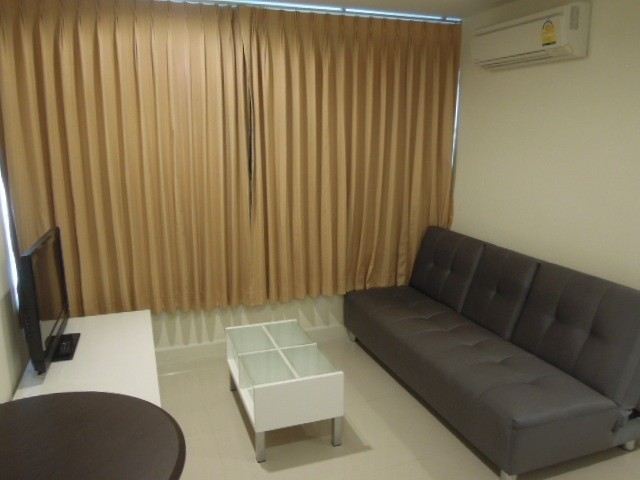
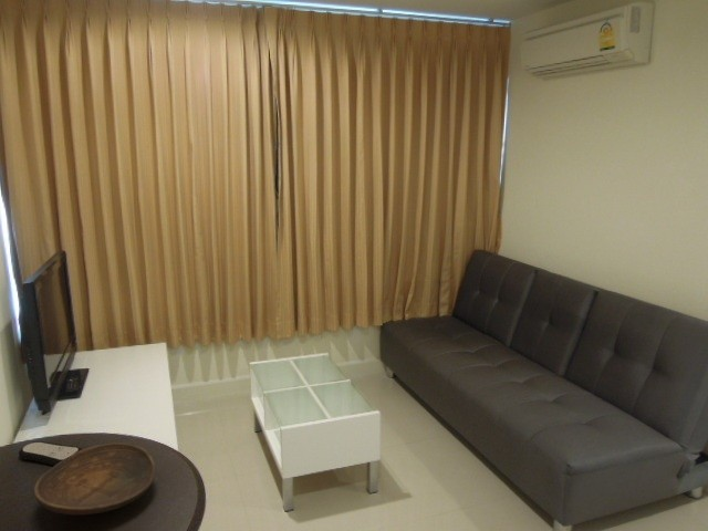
+ decorative bowl [32,441,156,516]
+ remote control [18,440,83,467]
